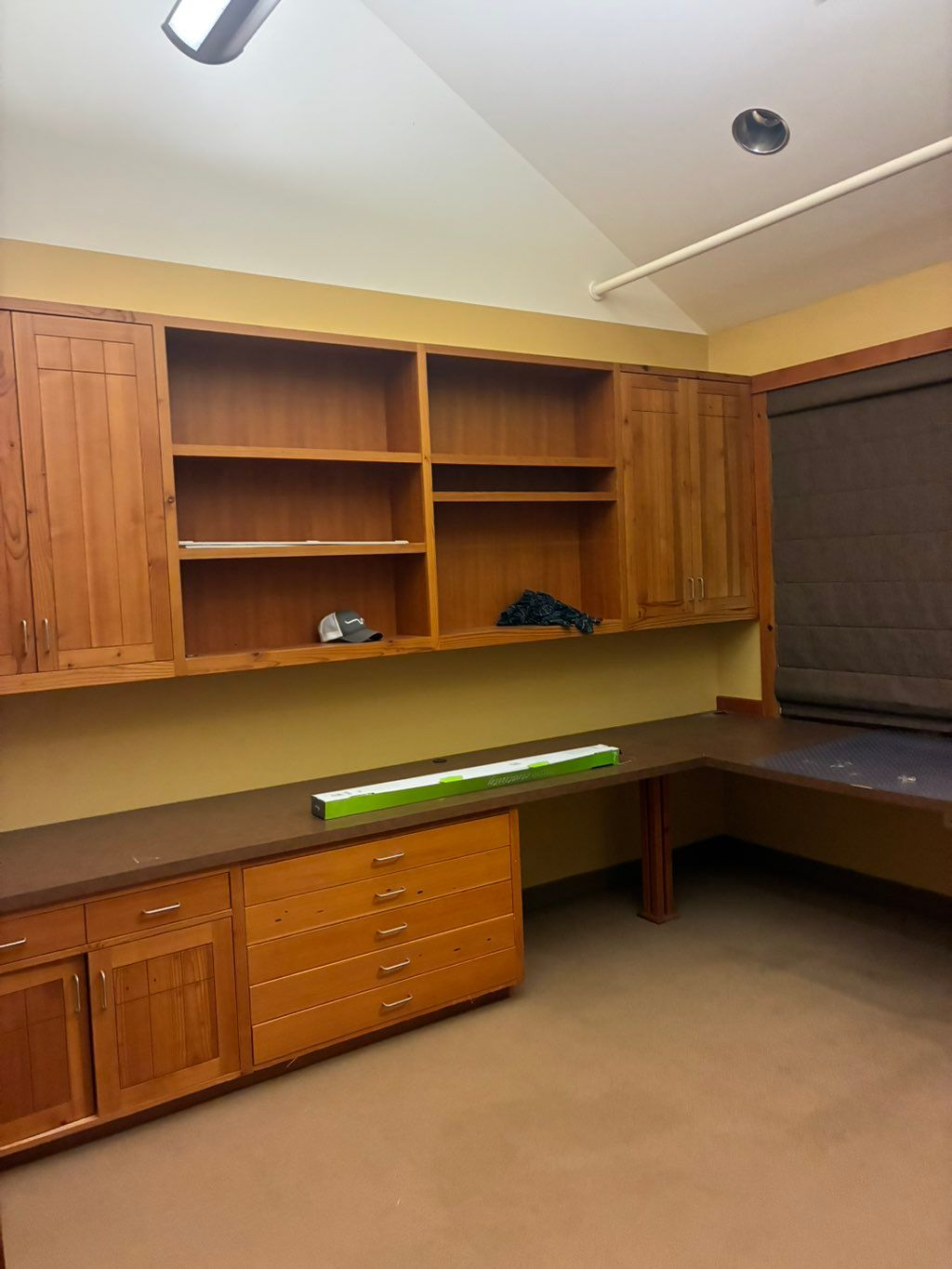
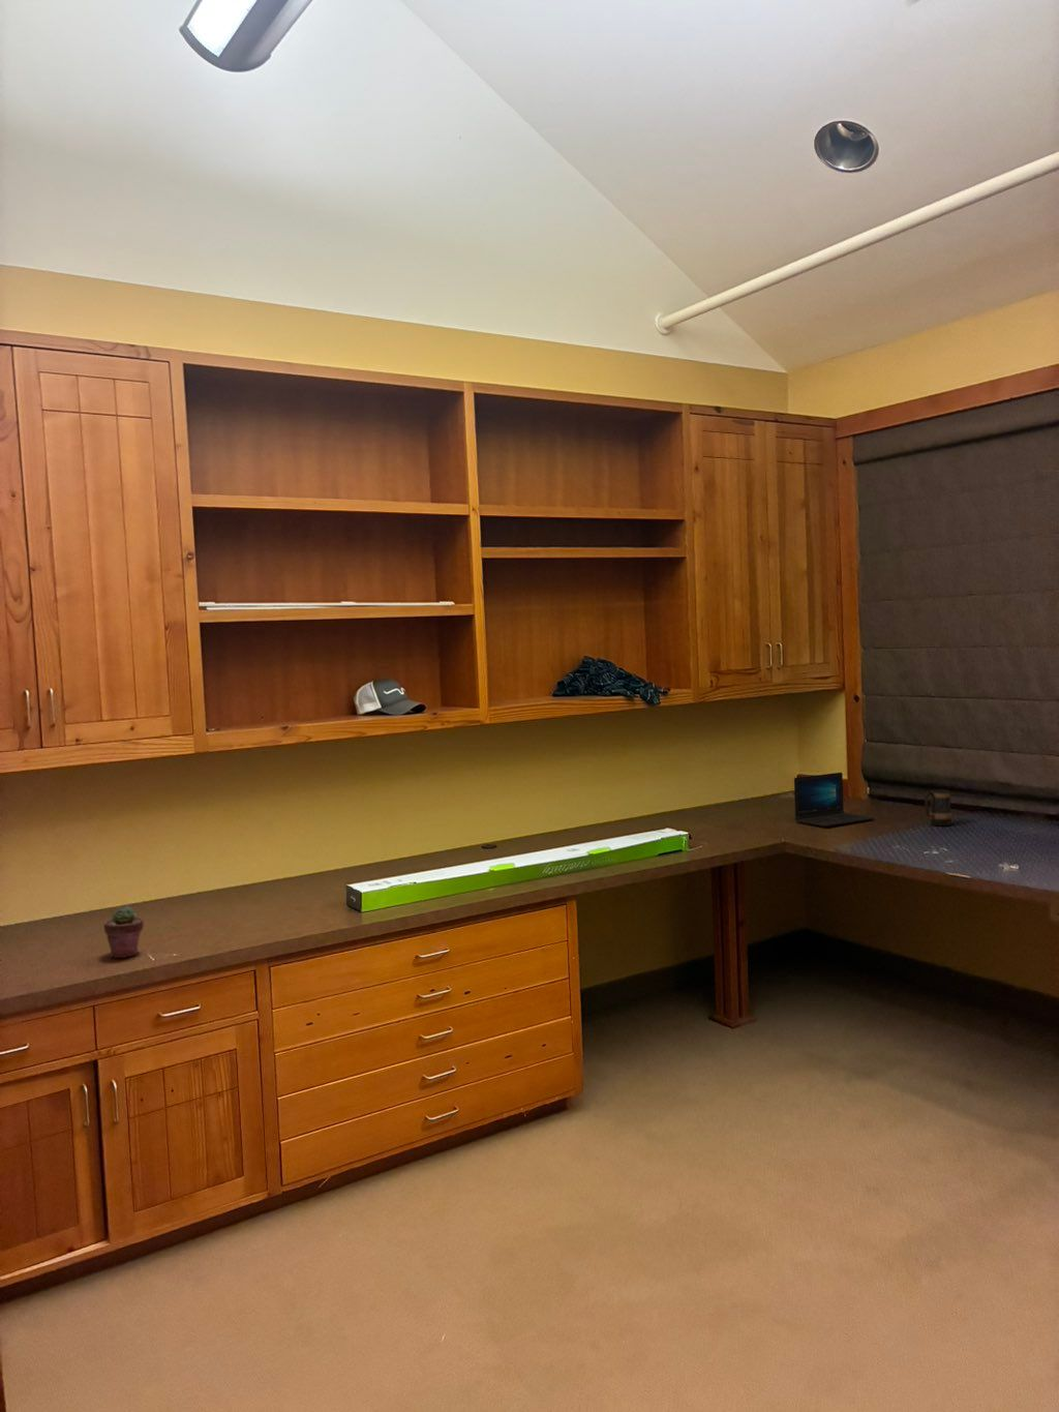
+ potted succulent [102,905,145,959]
+ laptop [793,772,875,828]
+ mug [923,788,952,827]
